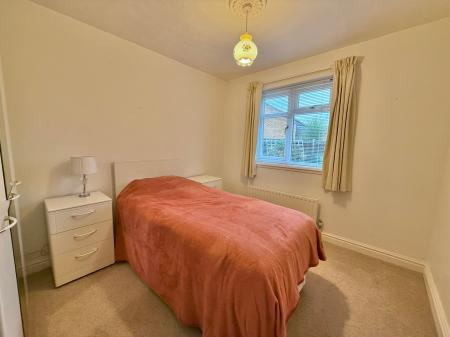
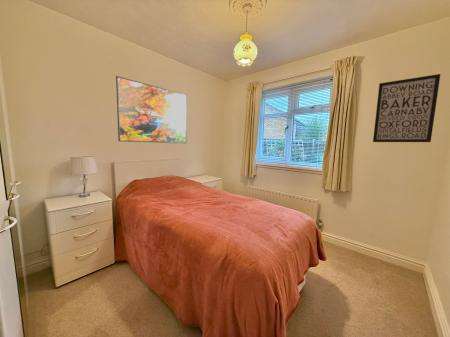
+ wall art [372,73,441,143]
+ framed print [115,75,188,145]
